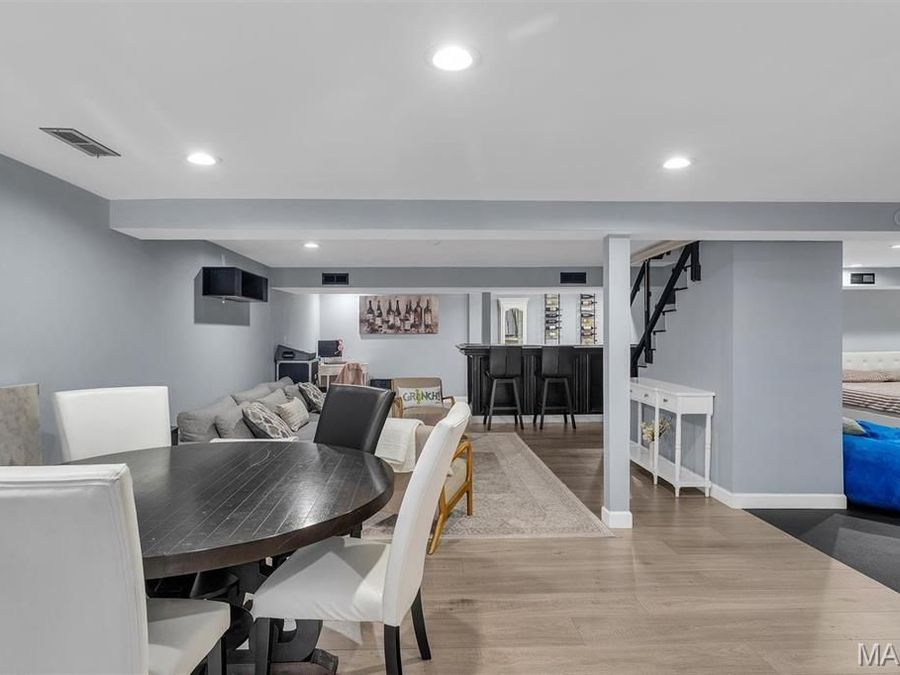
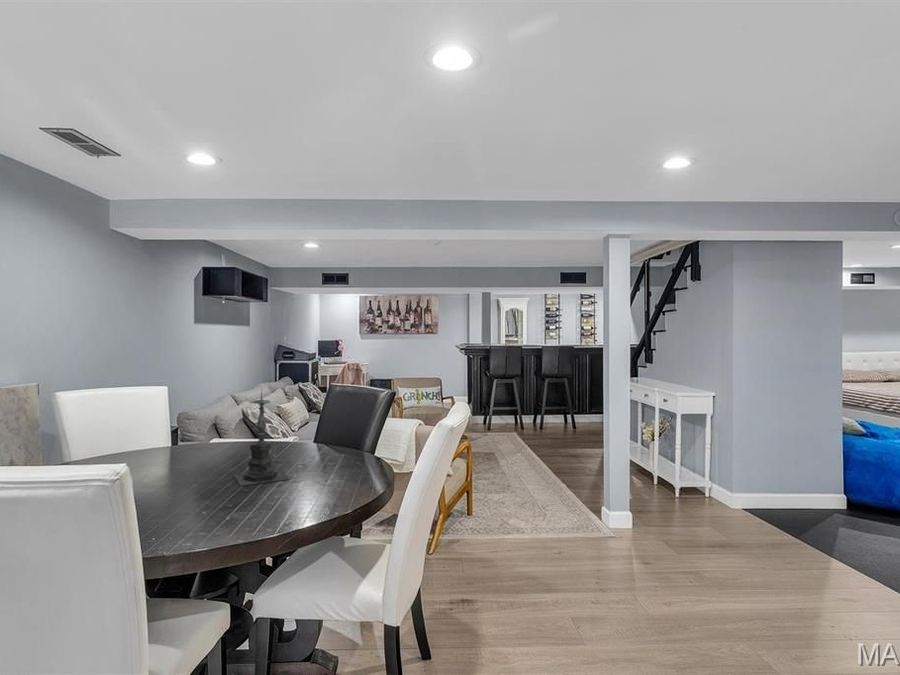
+ candle holder [233,387,290,487]
